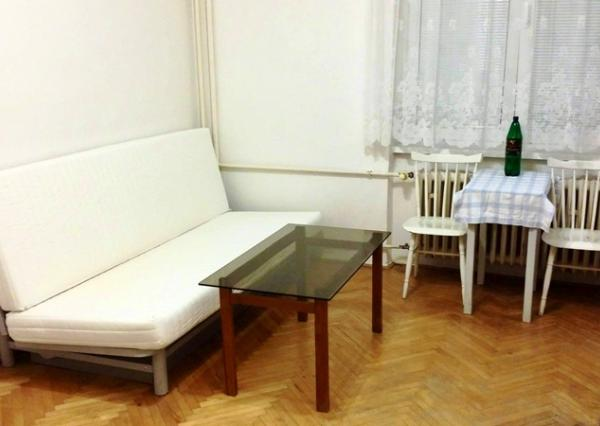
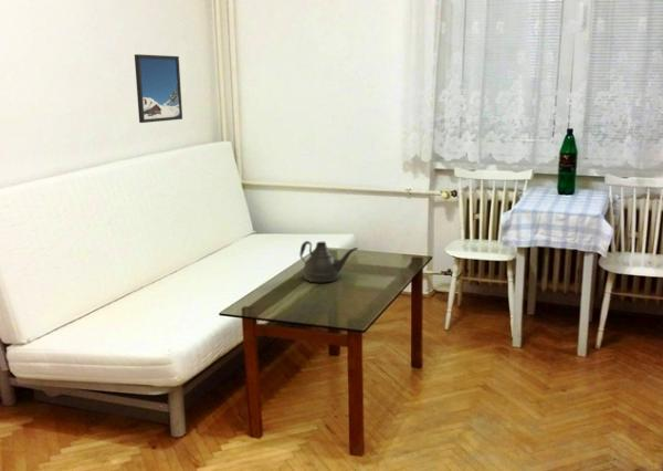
+ teapot [298,240,359,283]
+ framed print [134,53,183,124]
